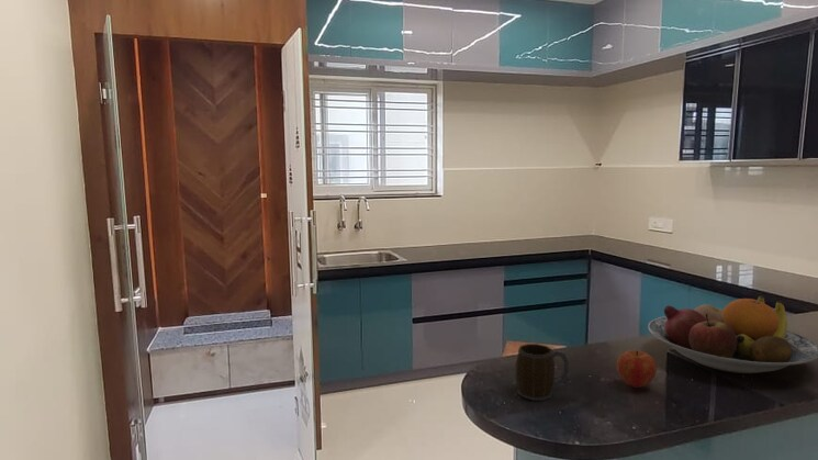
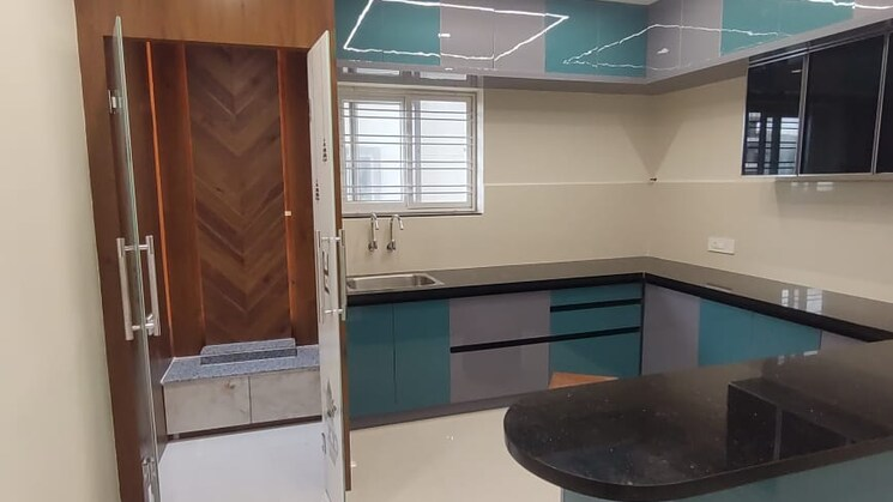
- mug [515,343,570,402]
- apple [616,349,658,389]
- fruit bowl [647,294,818,374]
